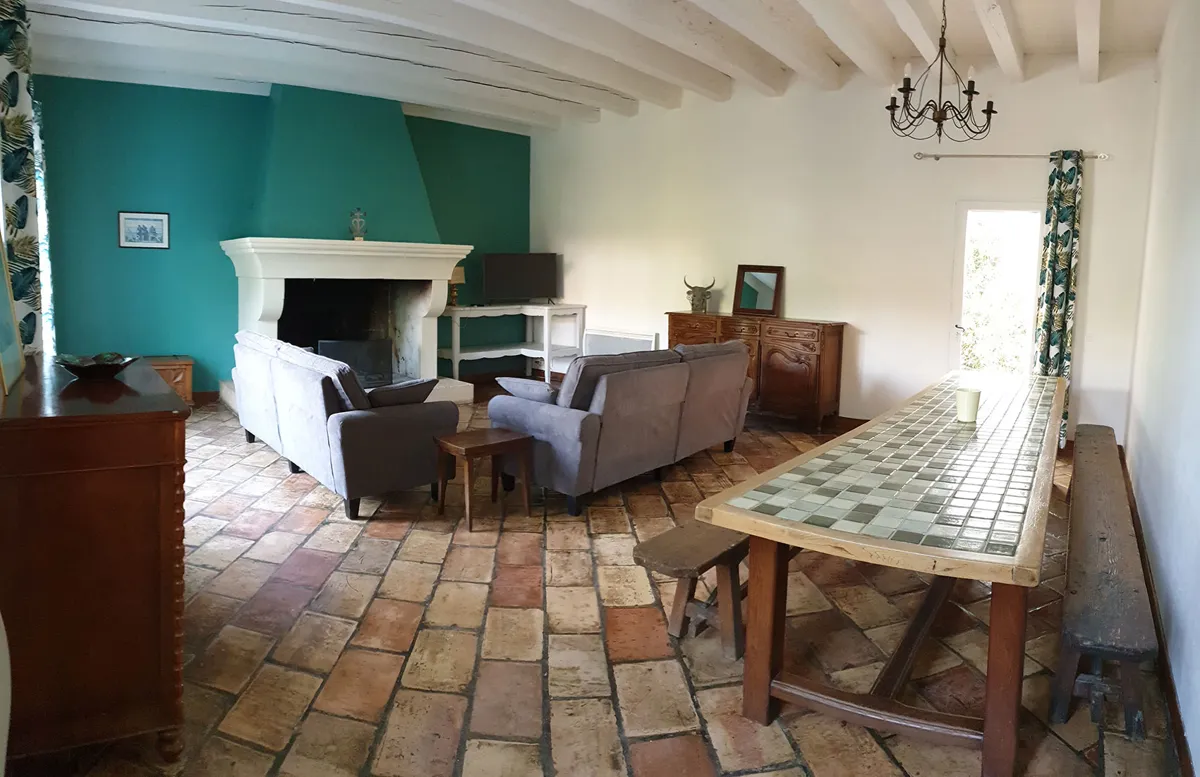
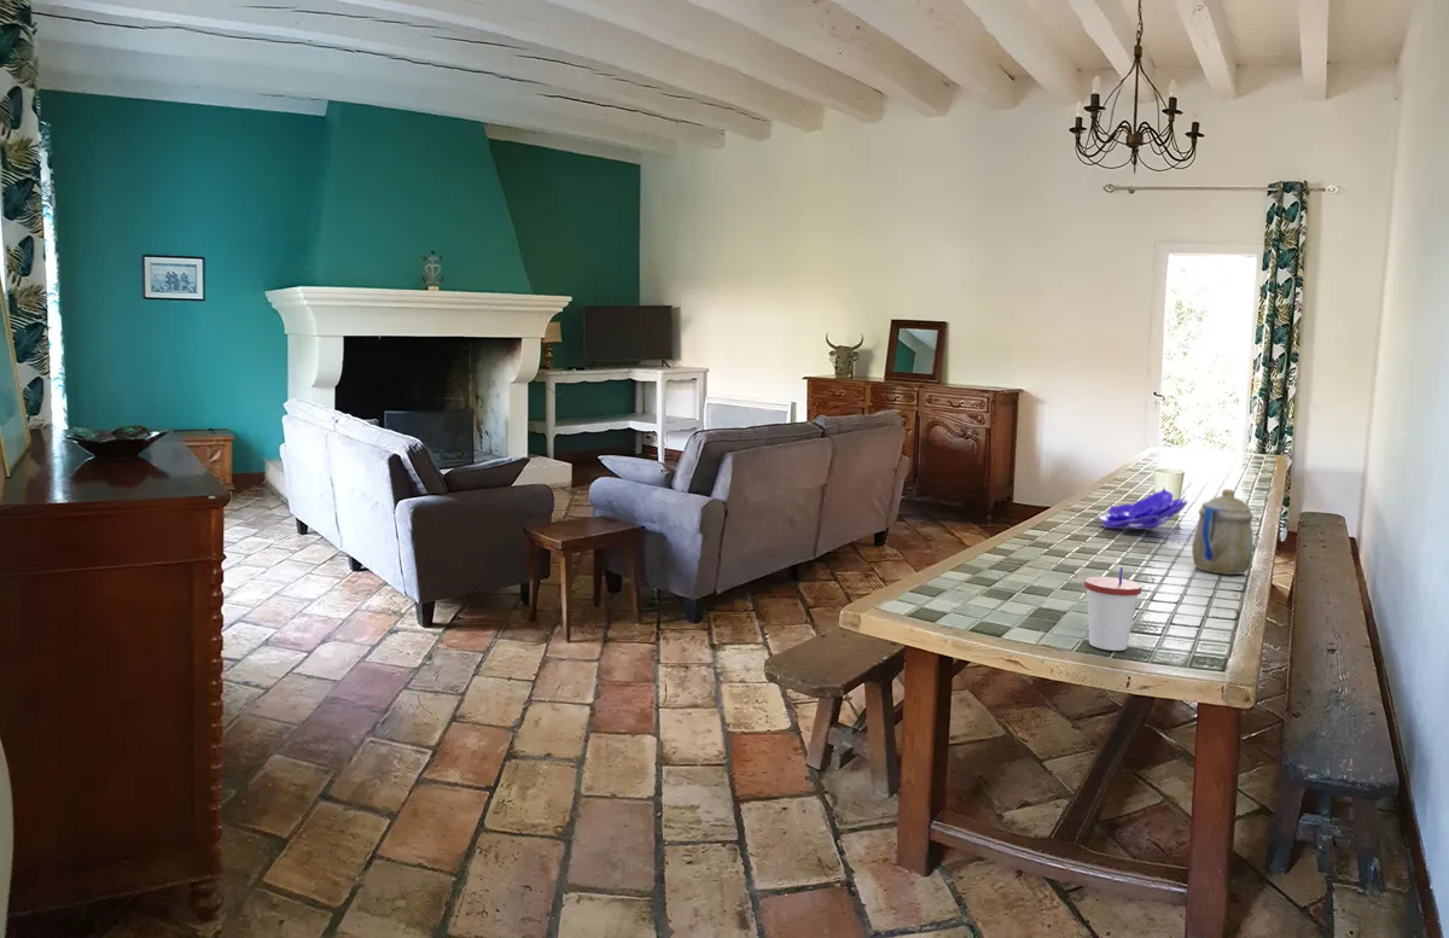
+ decorative bowl [1094,487,1189,531]
+ teapot [1191,488,1255,576]
+ cup [1083,566,1144,652]
